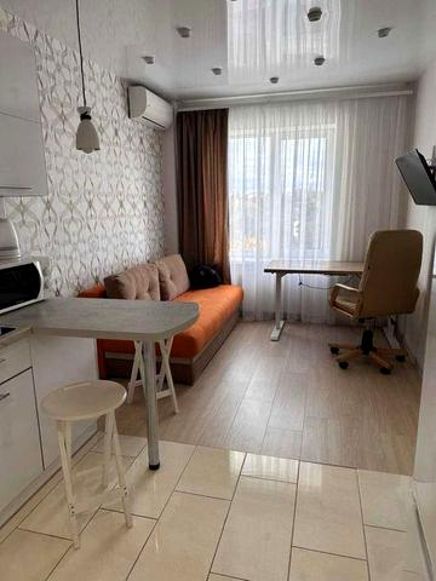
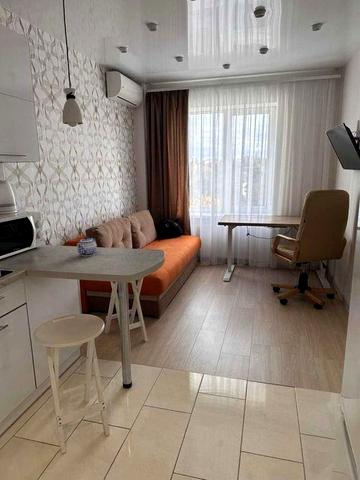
+ teapot [76,236,98,257]
